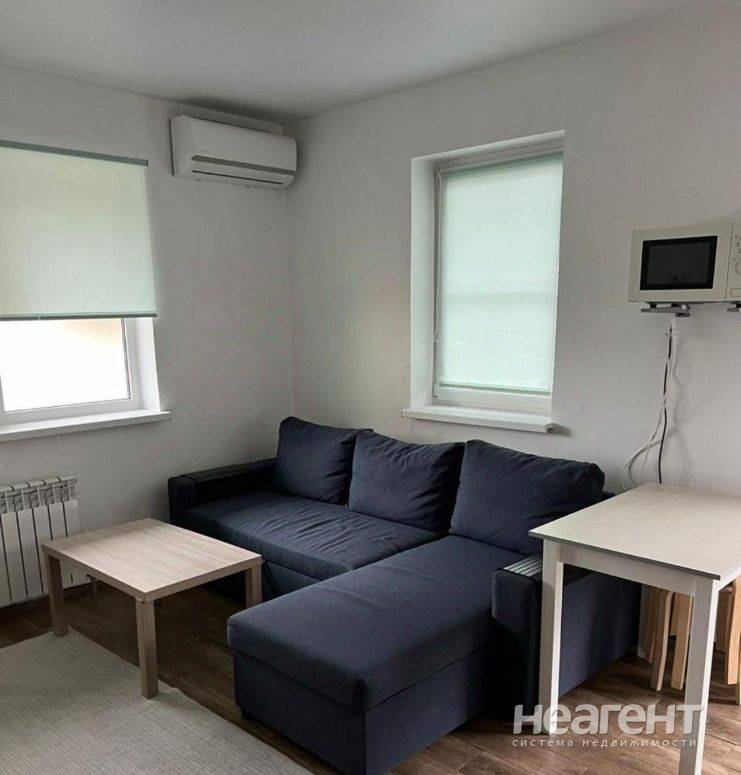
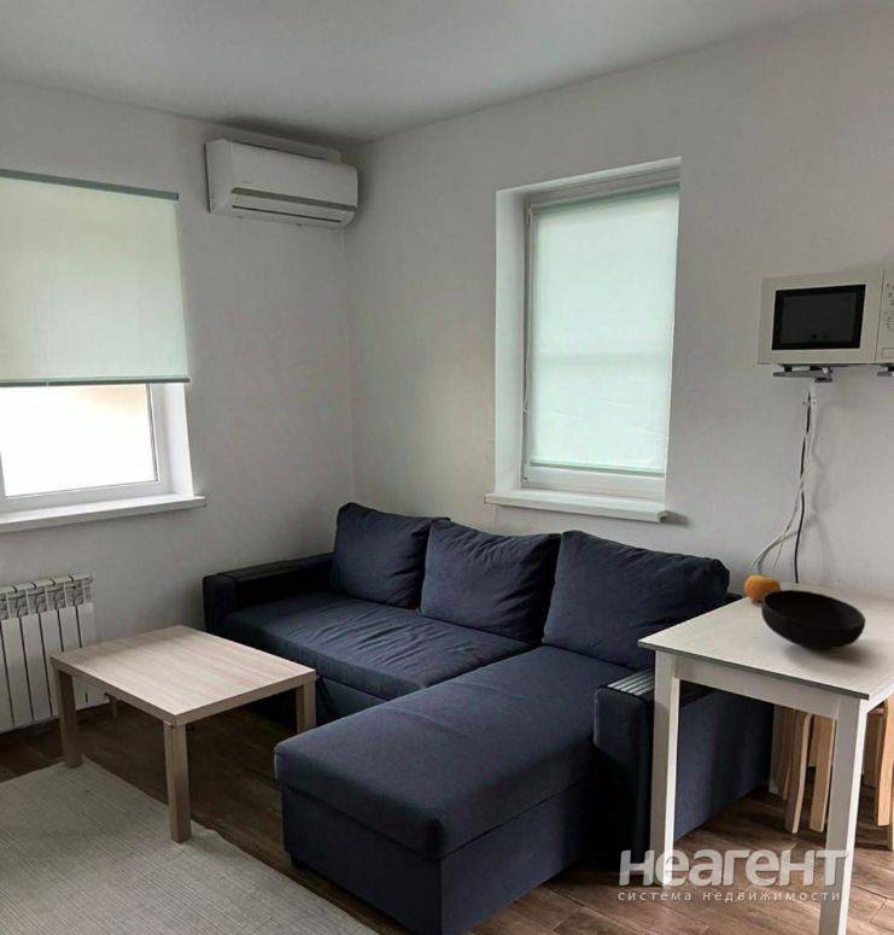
+ fruit [743,574,782,602]
+ bowl [760,589,866,650]
